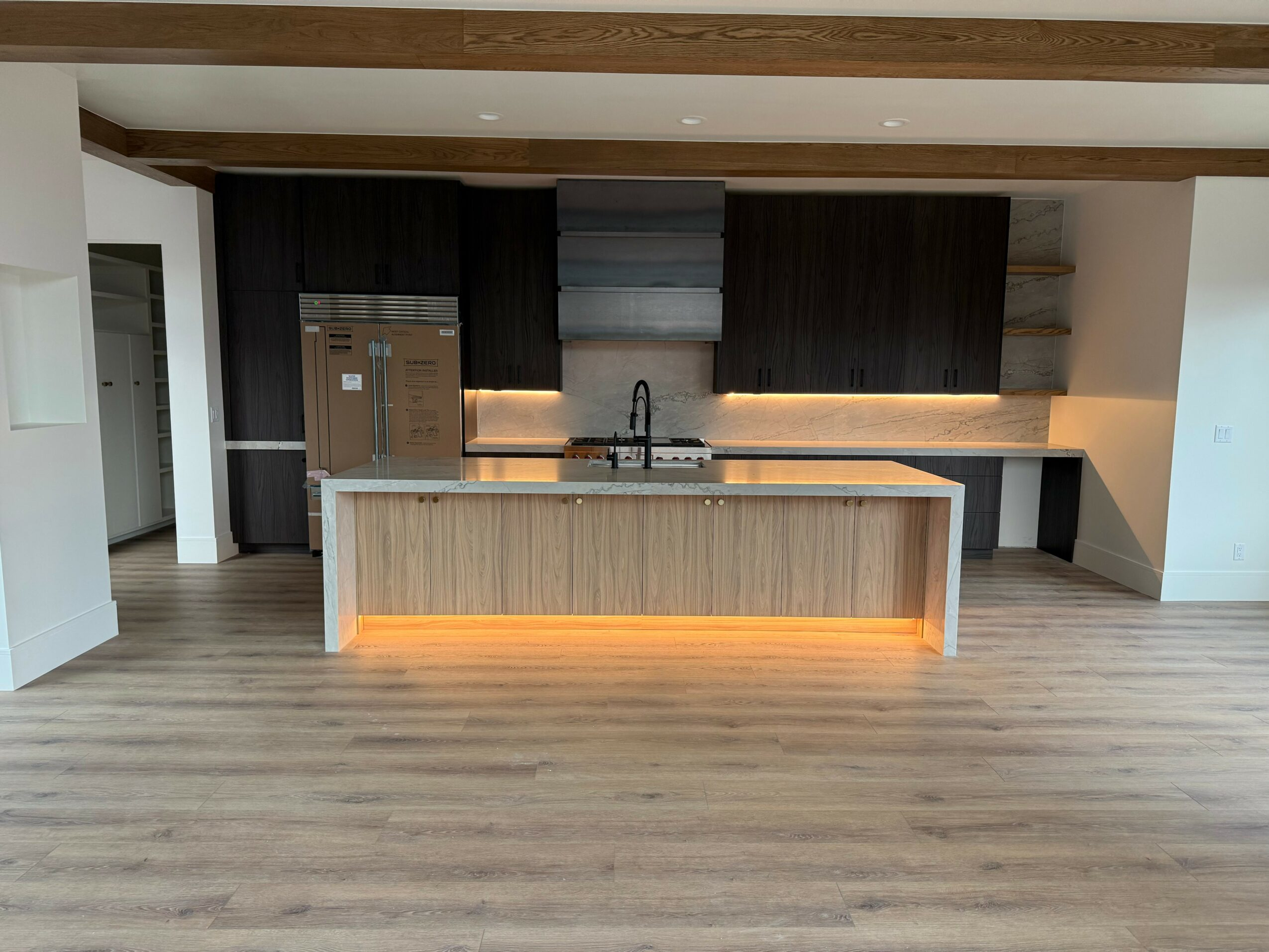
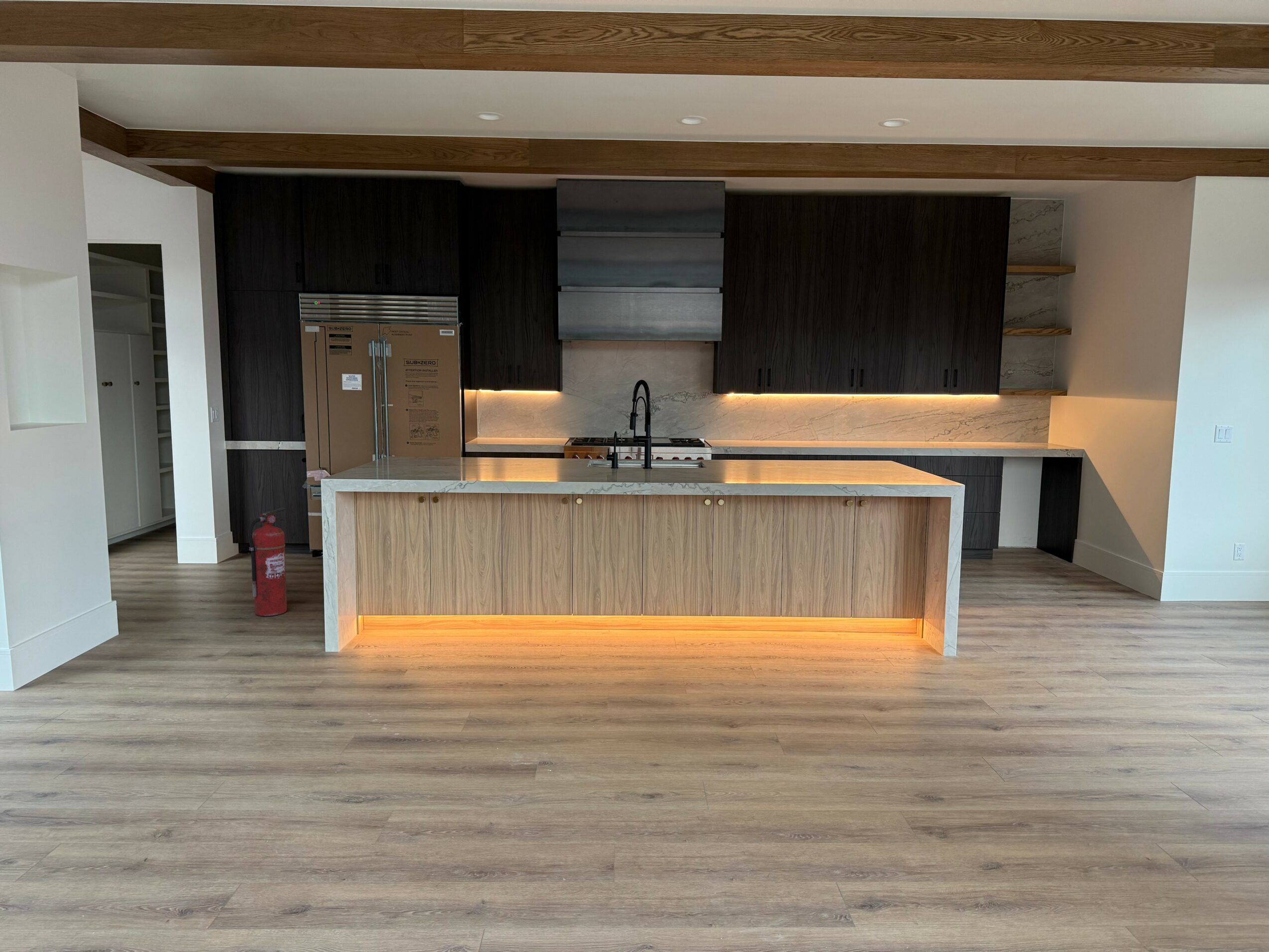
+ fire extinguisher [248,507,287,617]
